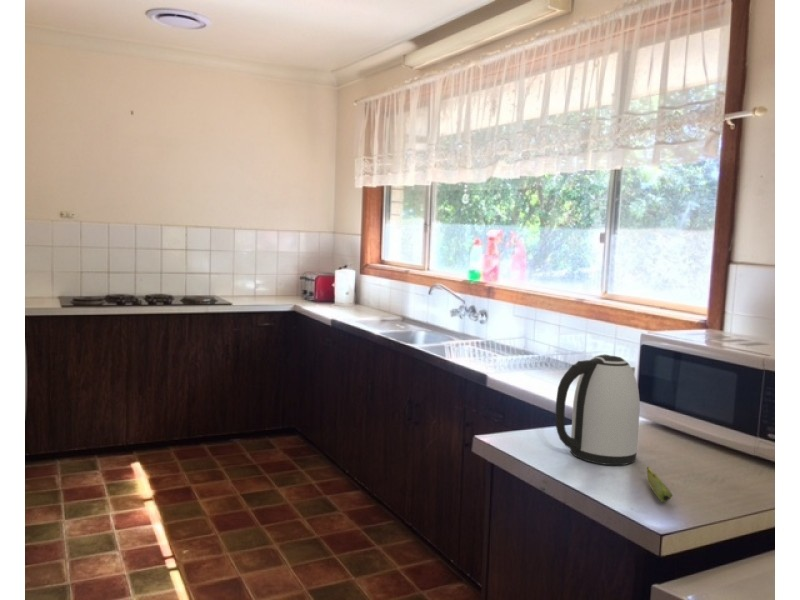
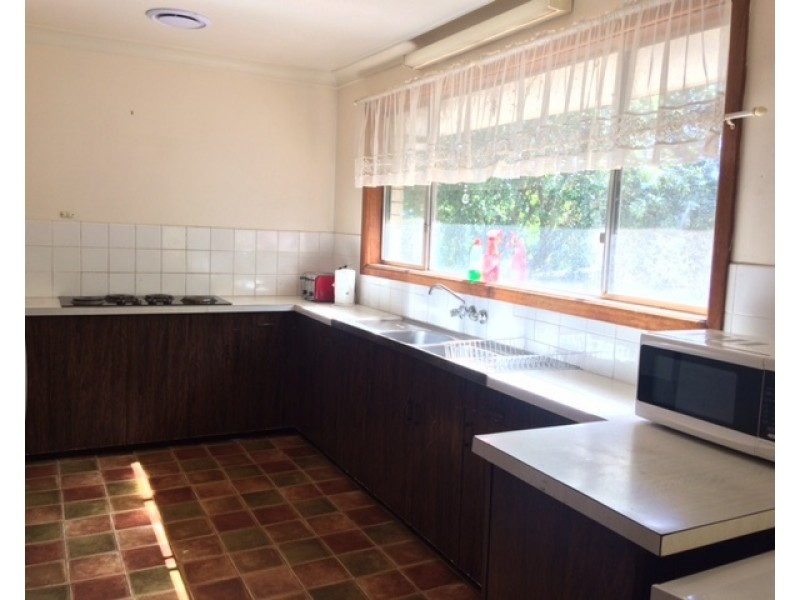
- banana [646,466,673,503]
- kettle [554,353,641,466]
